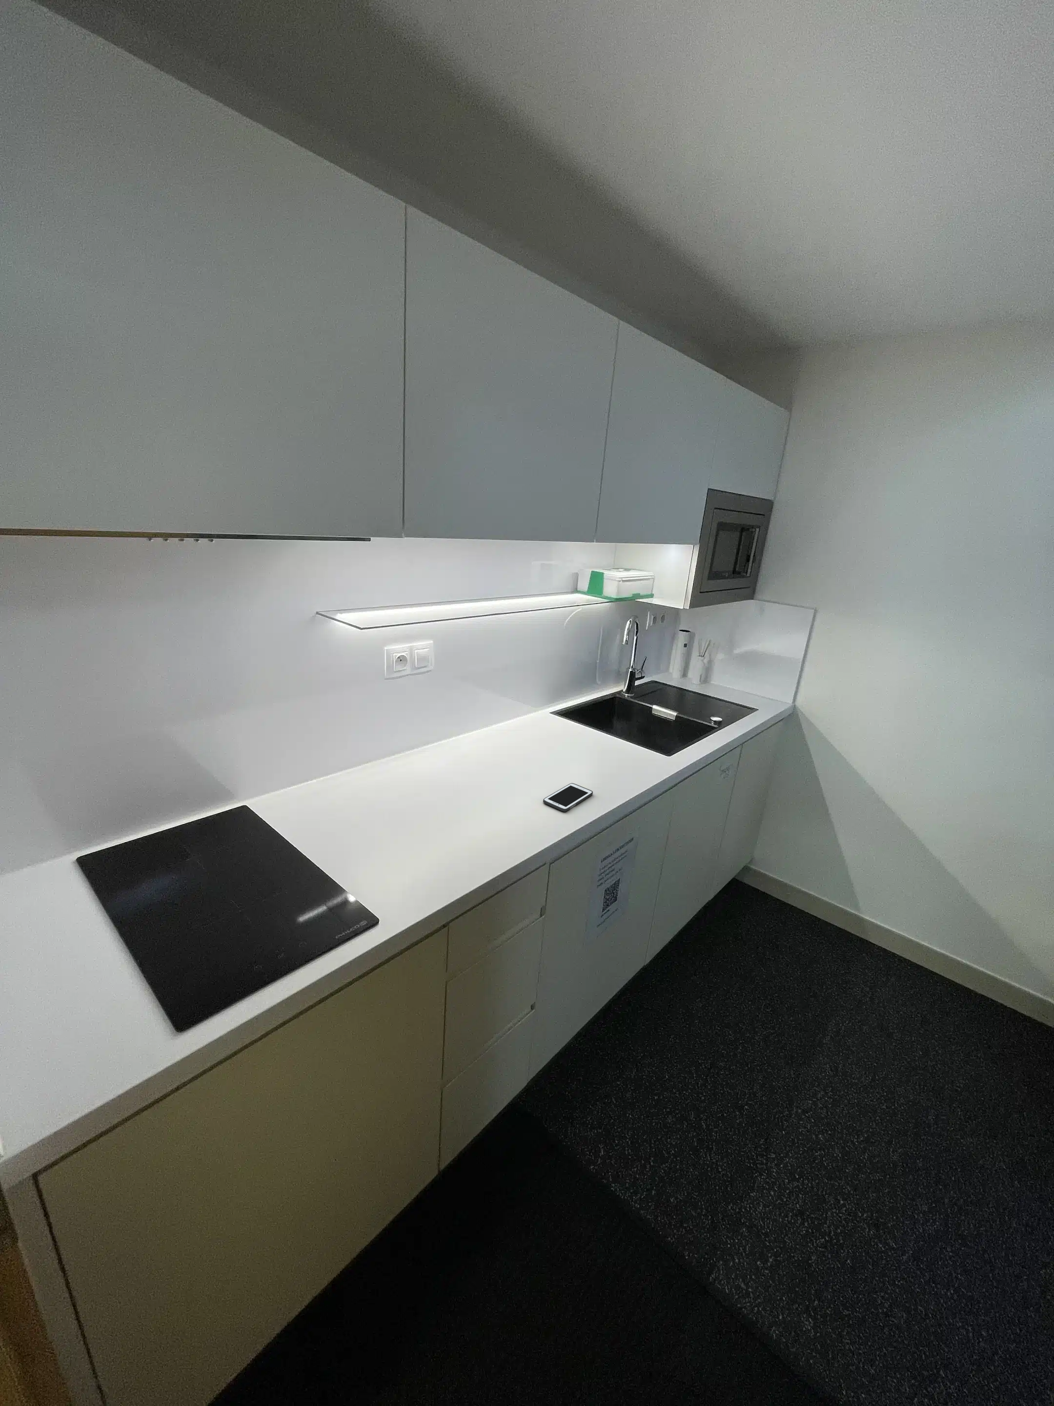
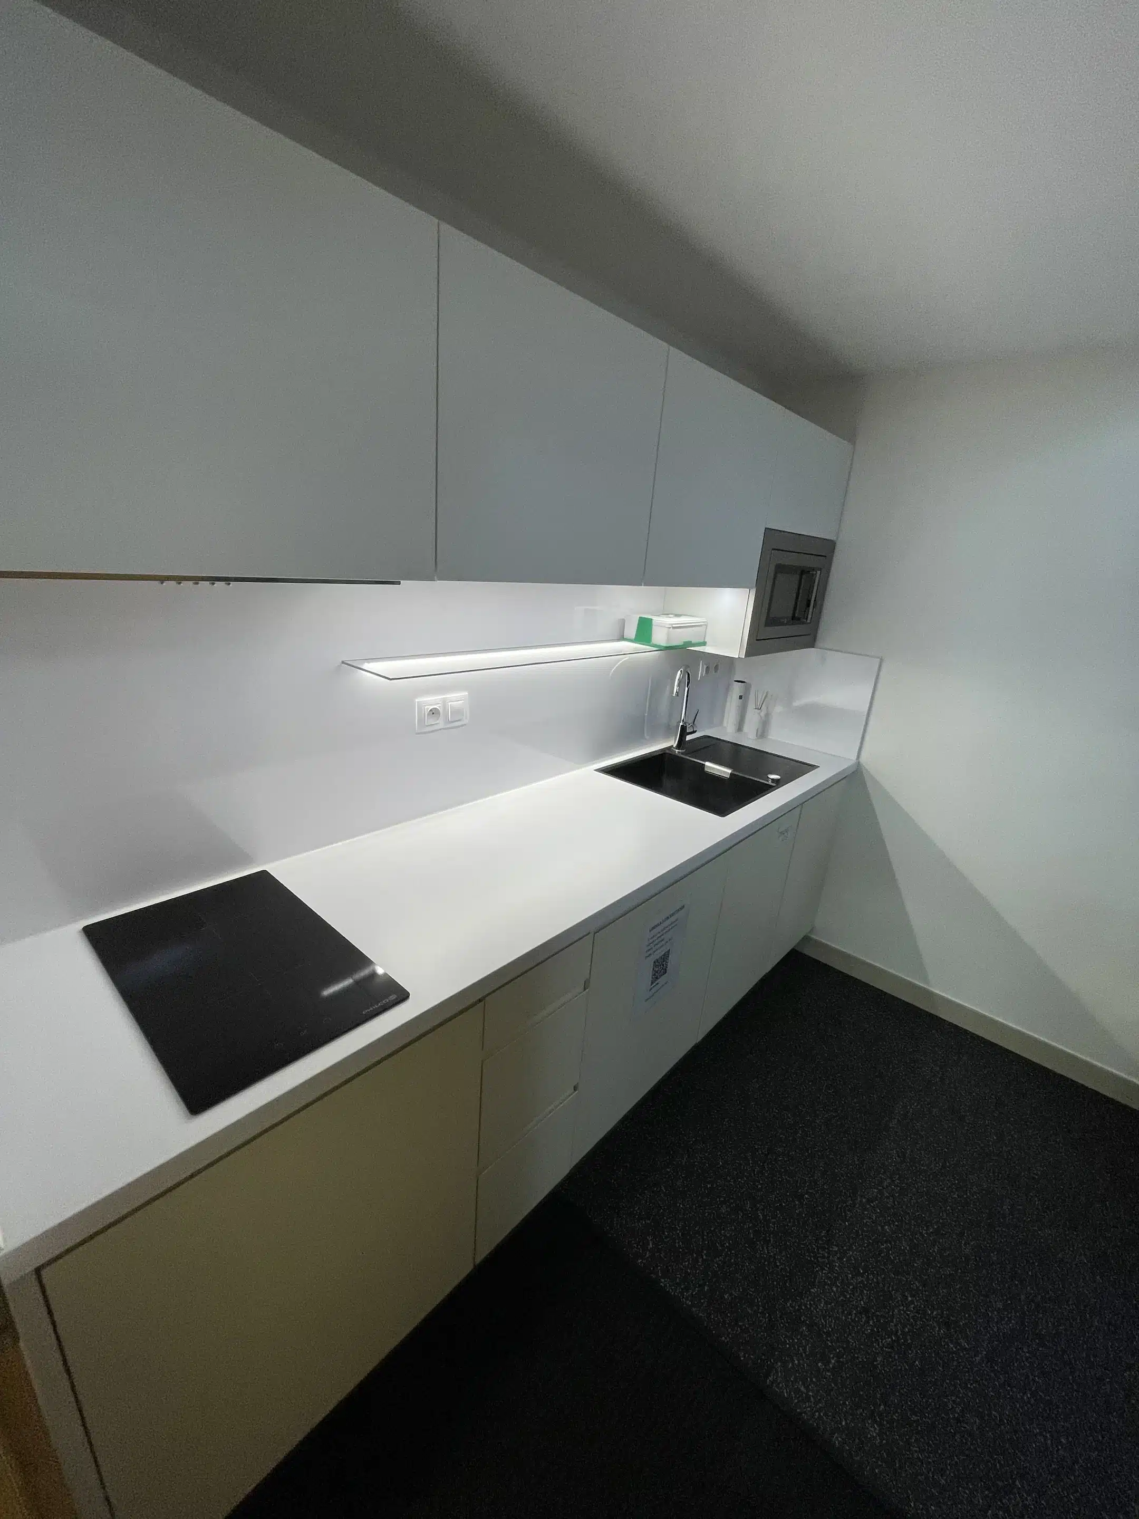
- cell phone [542,783,593,813]
